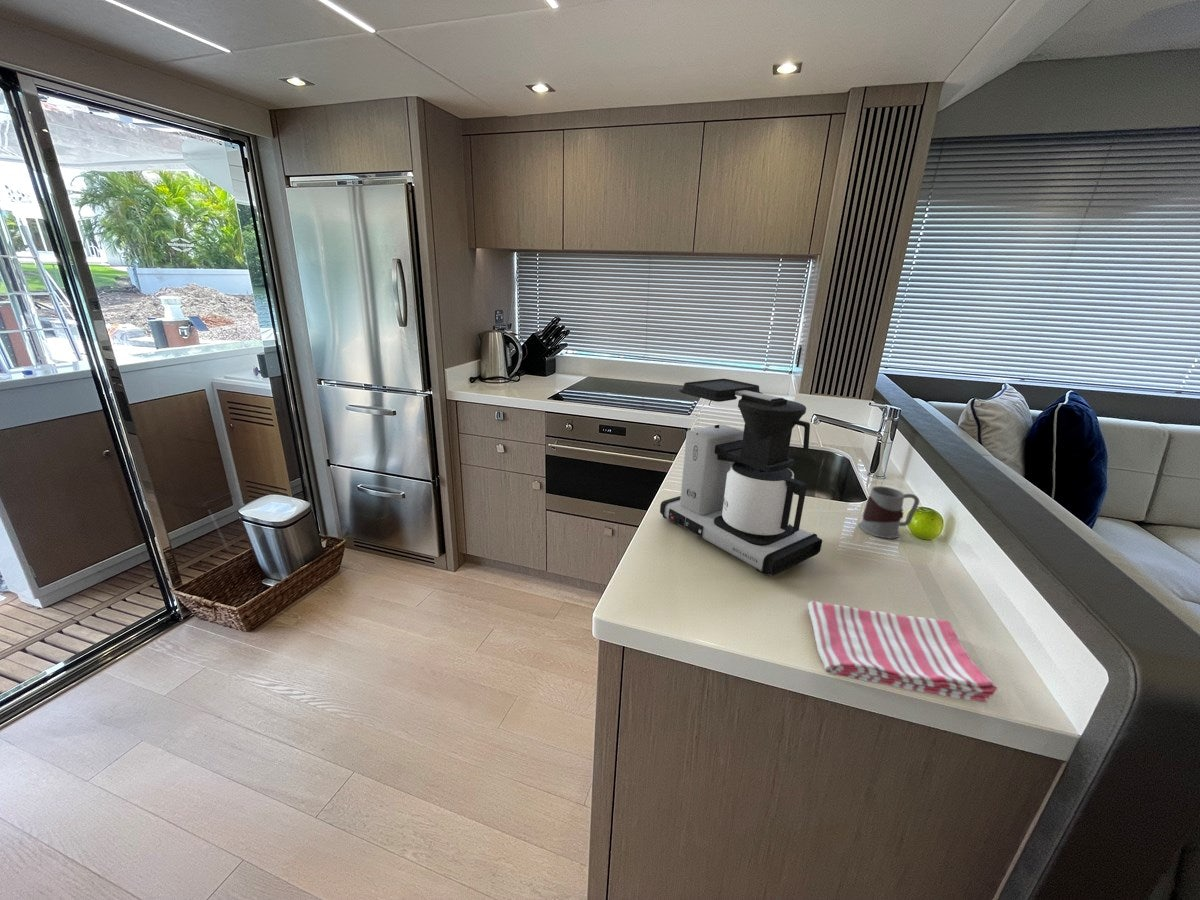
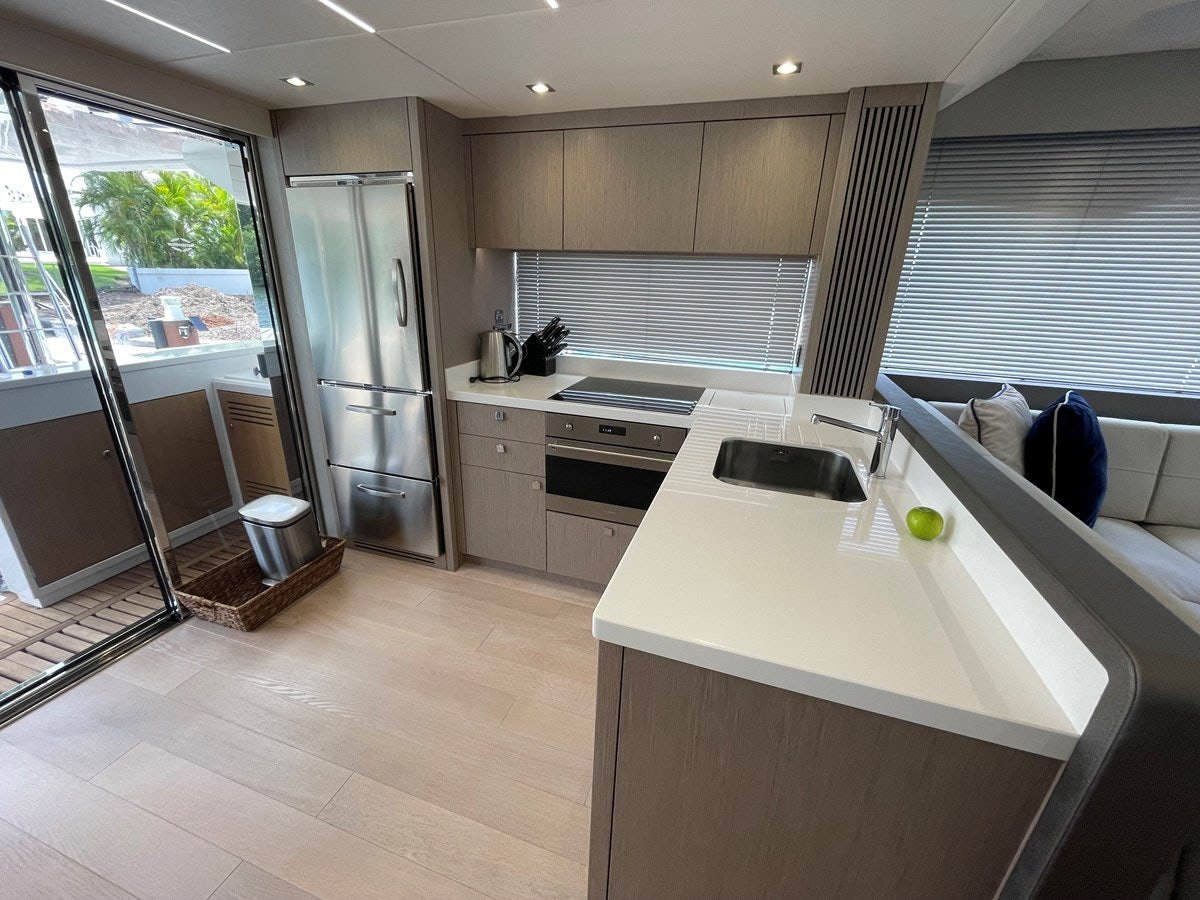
- dish towel [807,600,999,703]
- mug [858,485,920,539]
- coffee maker [659,378,823,577]
